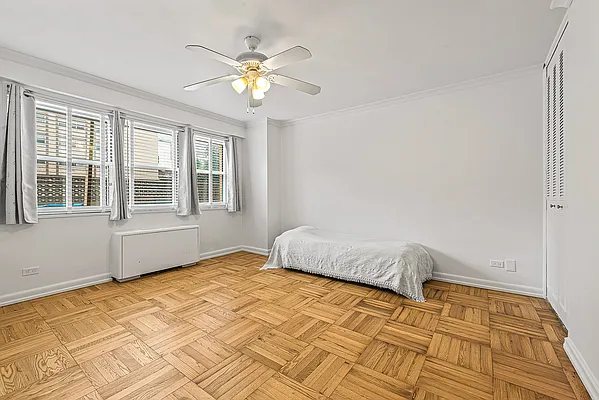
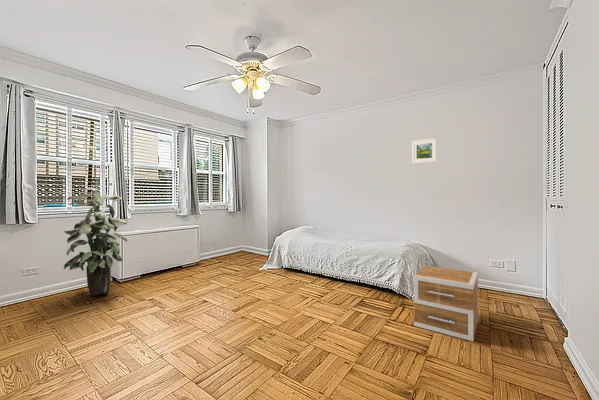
+ nightstand [413,265,479,342]
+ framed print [411,137,438,164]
+ indoor plant [63,187,128,297]
